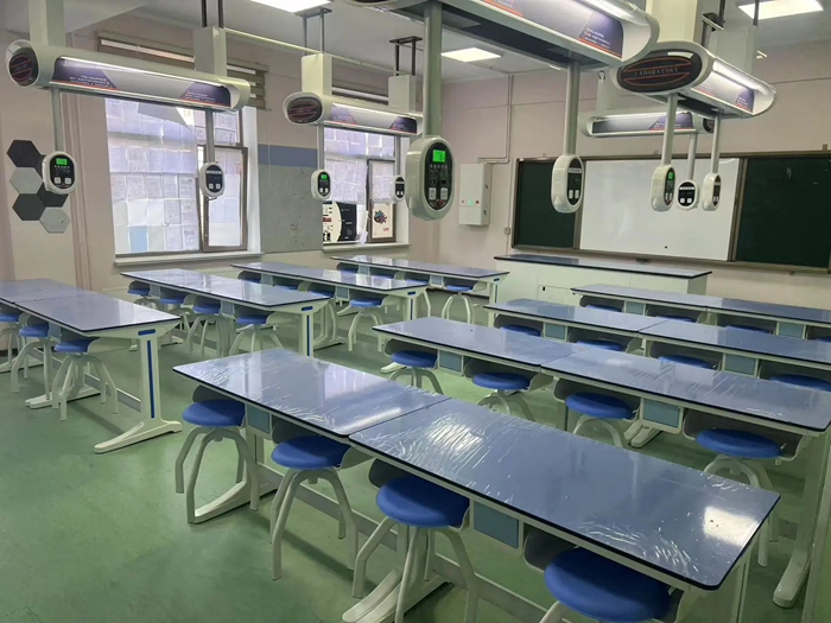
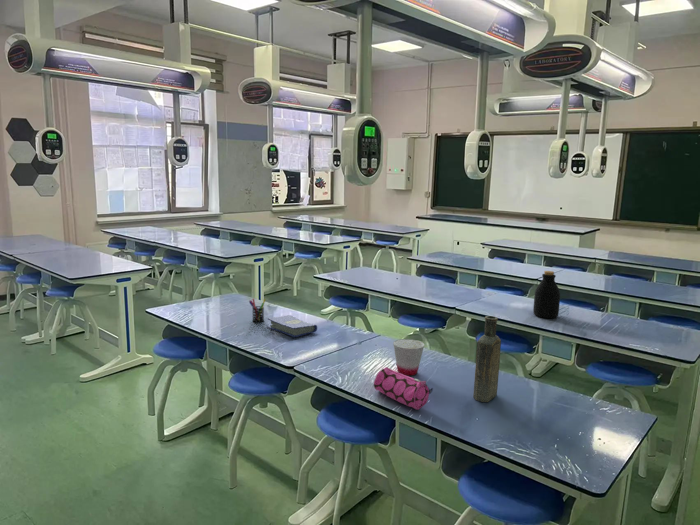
+ pen holder [248,298,266,323]
+ hardcover book [266,314,318,338]
+ cup [392,338,425,377]
+ bottle [532,270,561,319]
+ bottle [472,315,502,403]
+ pencil case [373,366,434,411]
